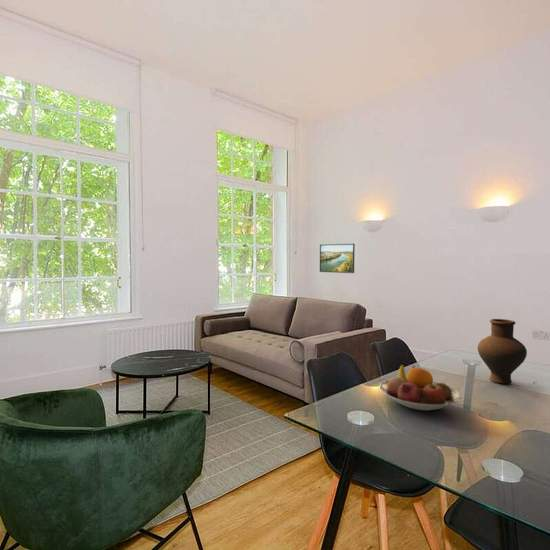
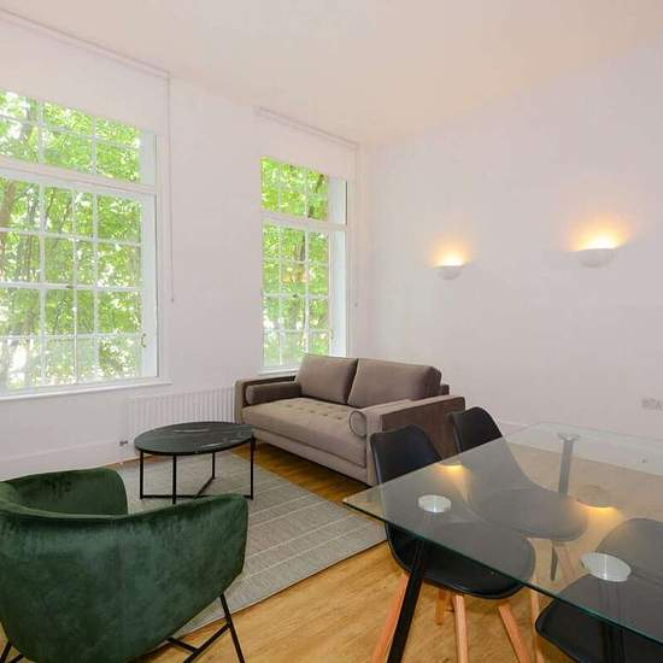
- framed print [319,243,356,274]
- fruit bowl [378,364,462,412]
- vase [477,318,528,385]
